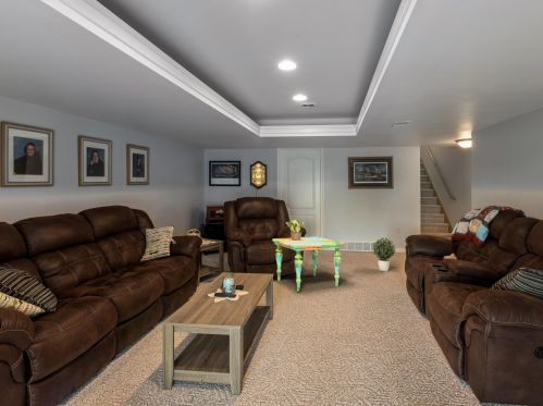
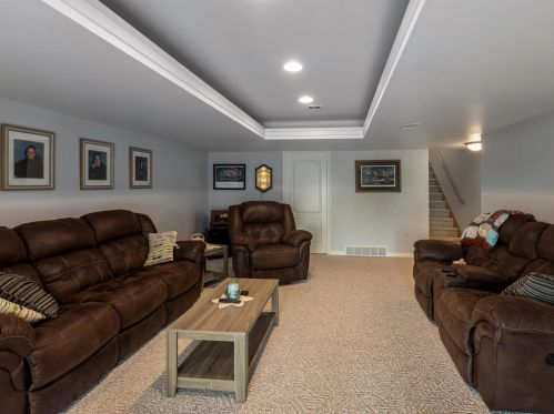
- potted plant [371,236,397,272]
- potted plant [285,219,305,241]
- side table [271,236,346,293]
